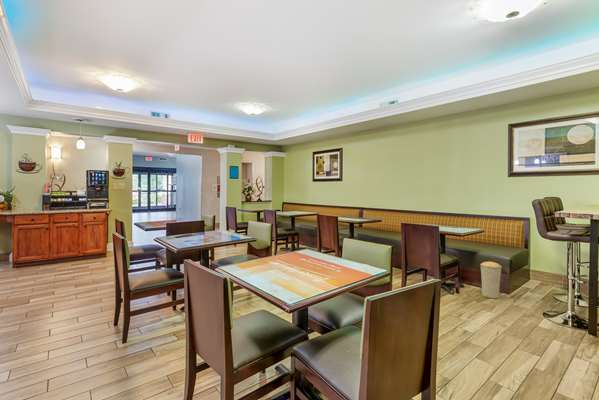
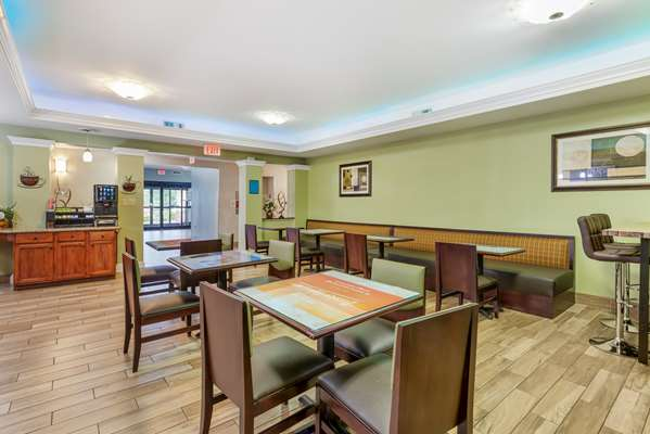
- trash can [479,261,503,299]
